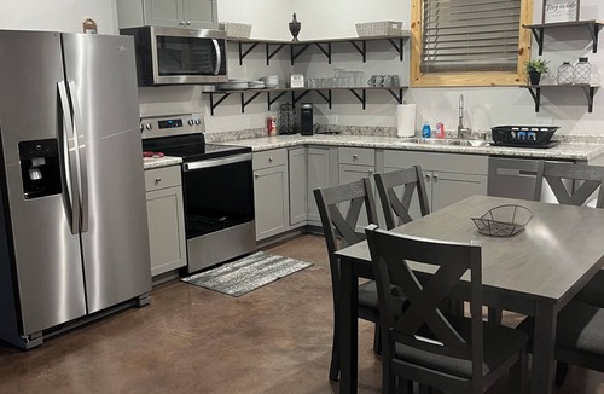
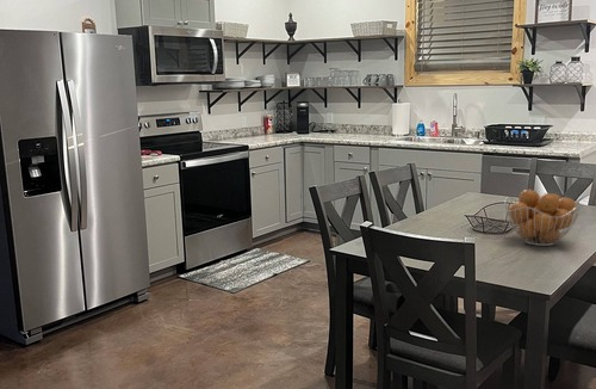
+ fruit basket [503,189,582,247]
